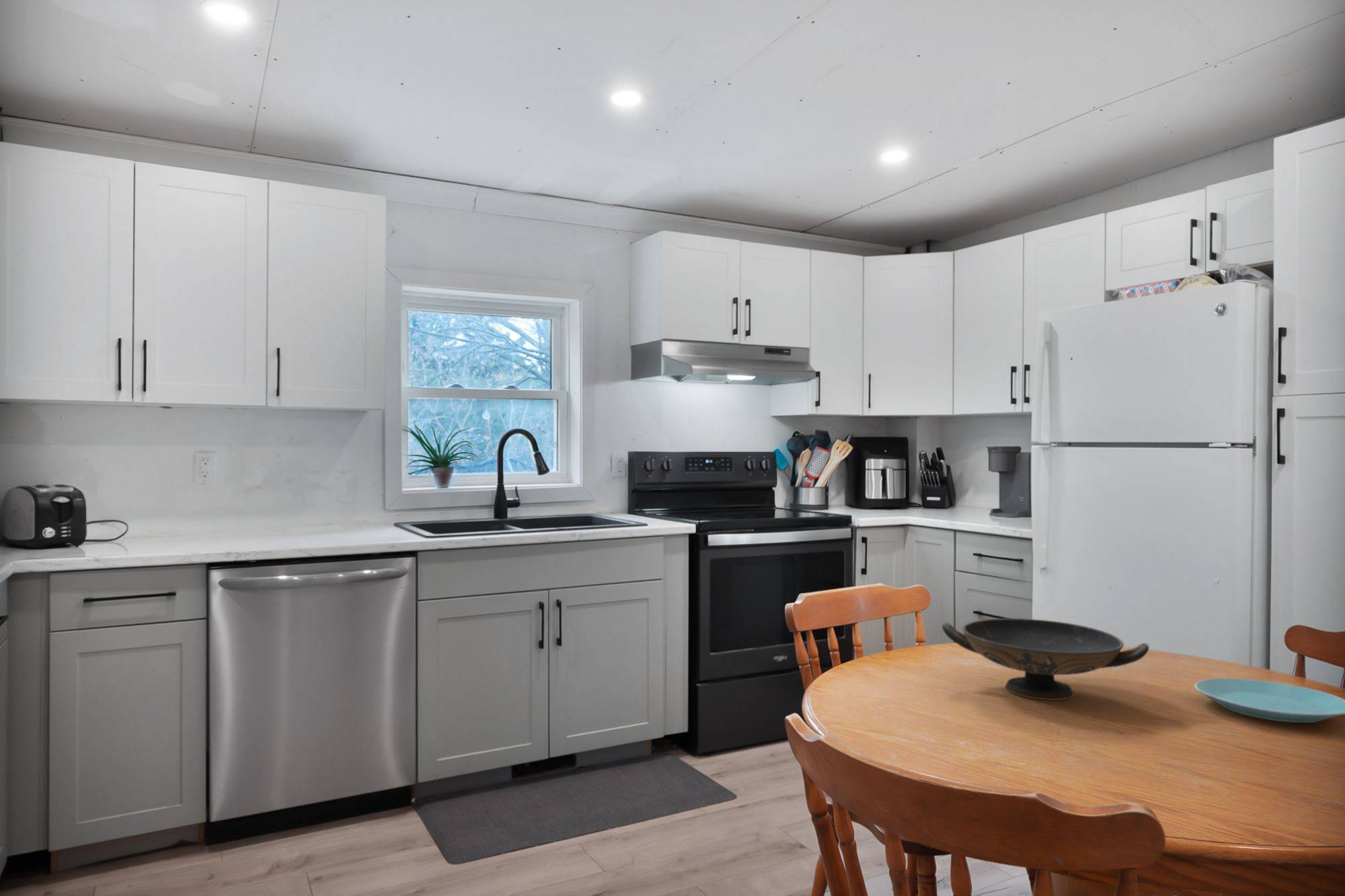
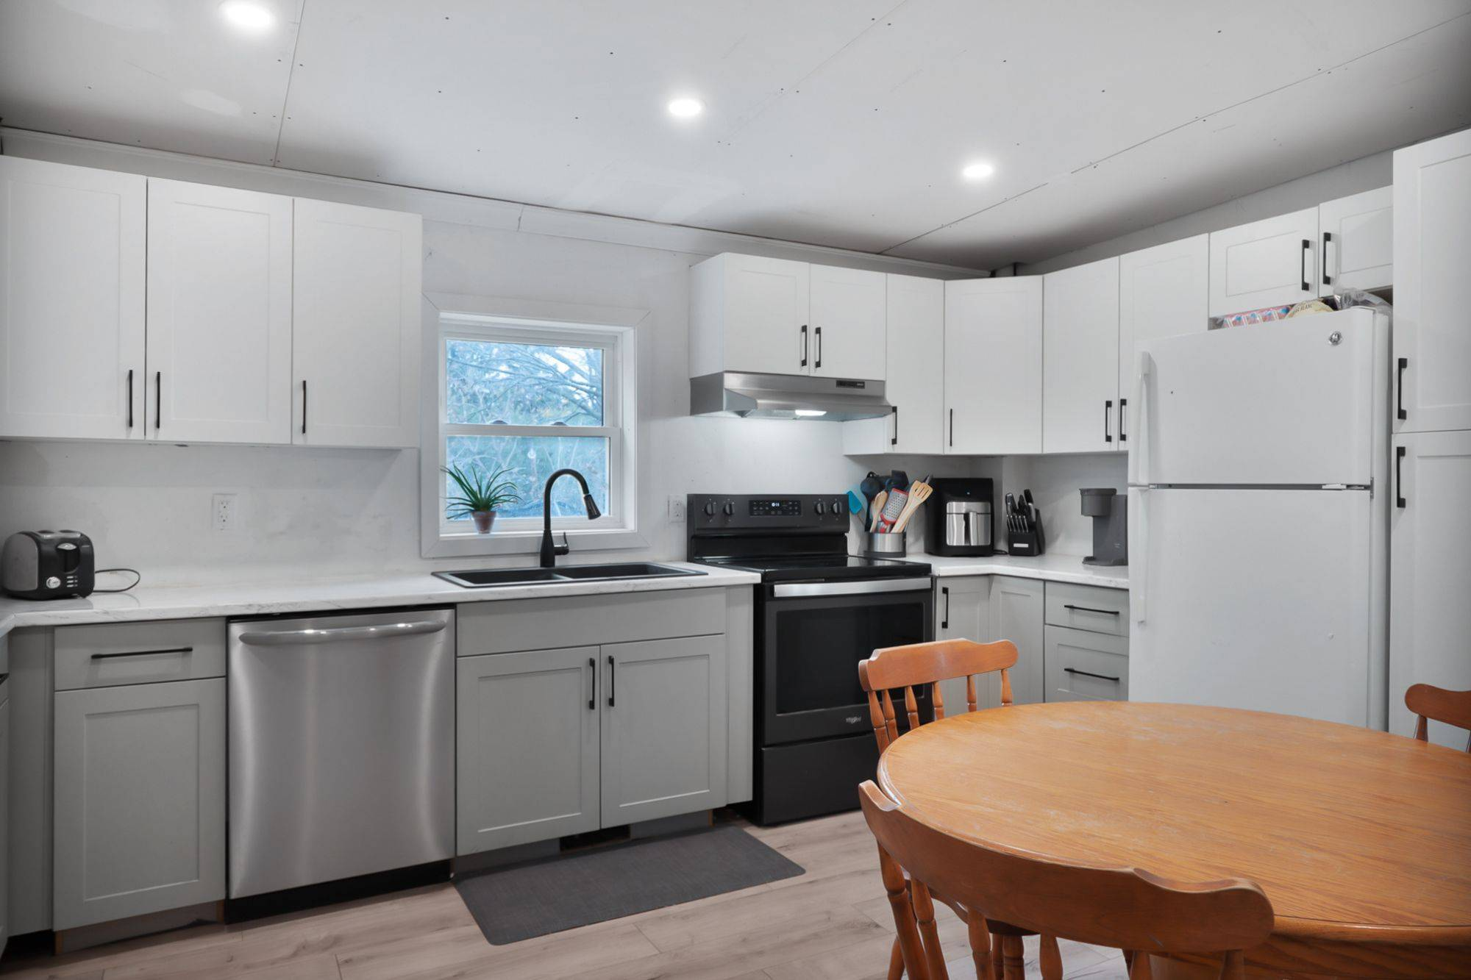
- decorative bowl [941,618,1150,701]
- plate [1194,678,1345,723]
